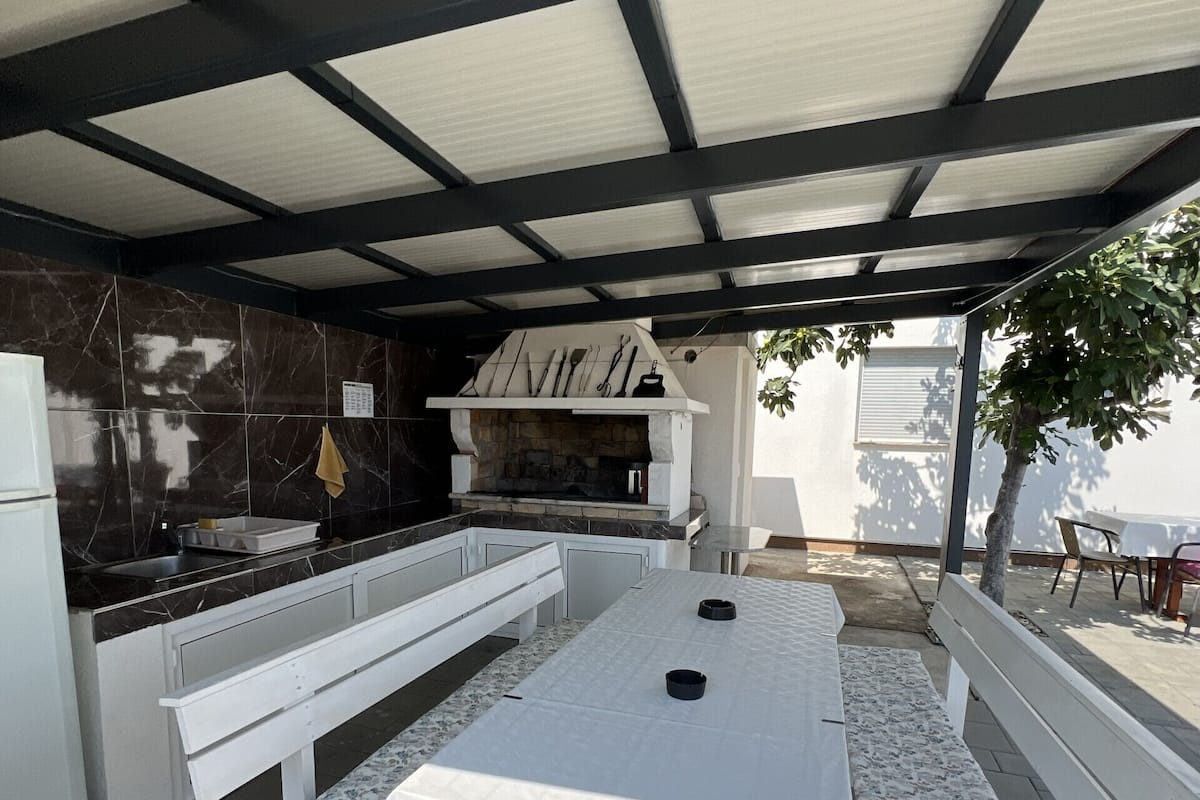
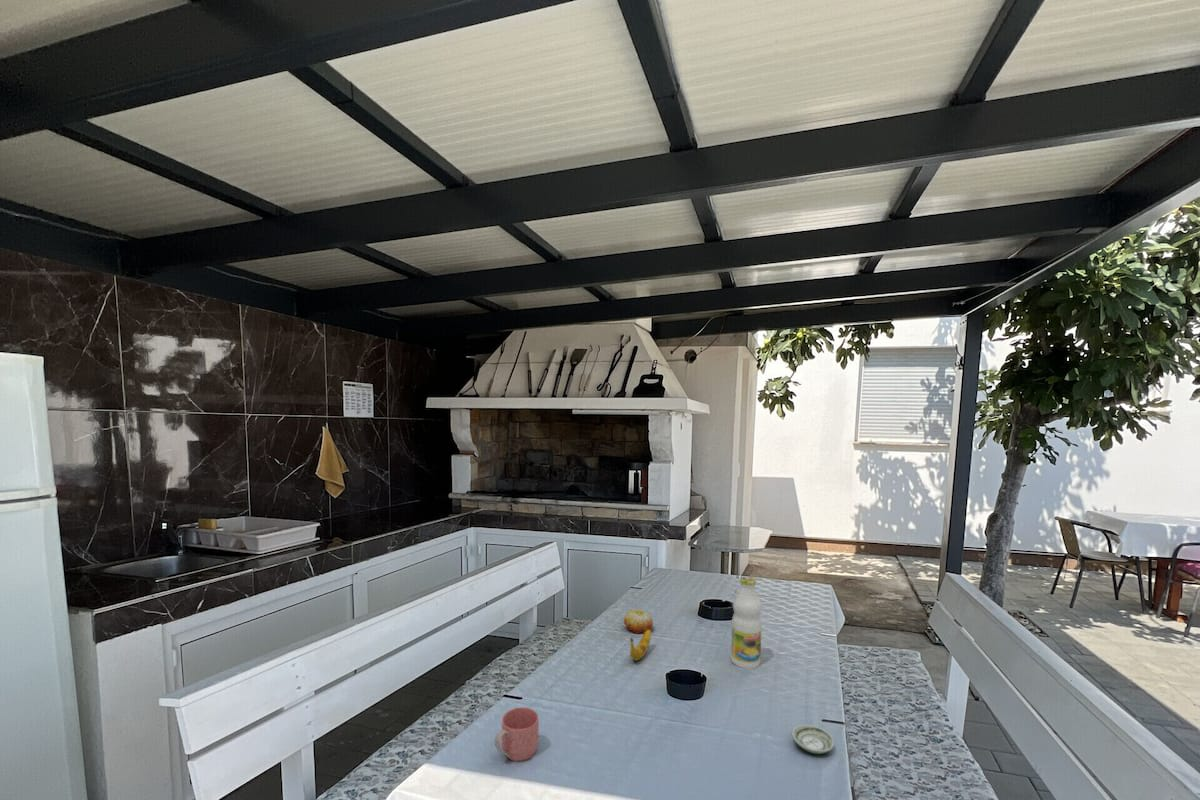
+ bottle [730,576,763,670]
+ mug [494,706,540,762]
+ banana [629,629,652,661]
+ fruit [623,609,654,635]
+ saucer [791,724,835,755]
